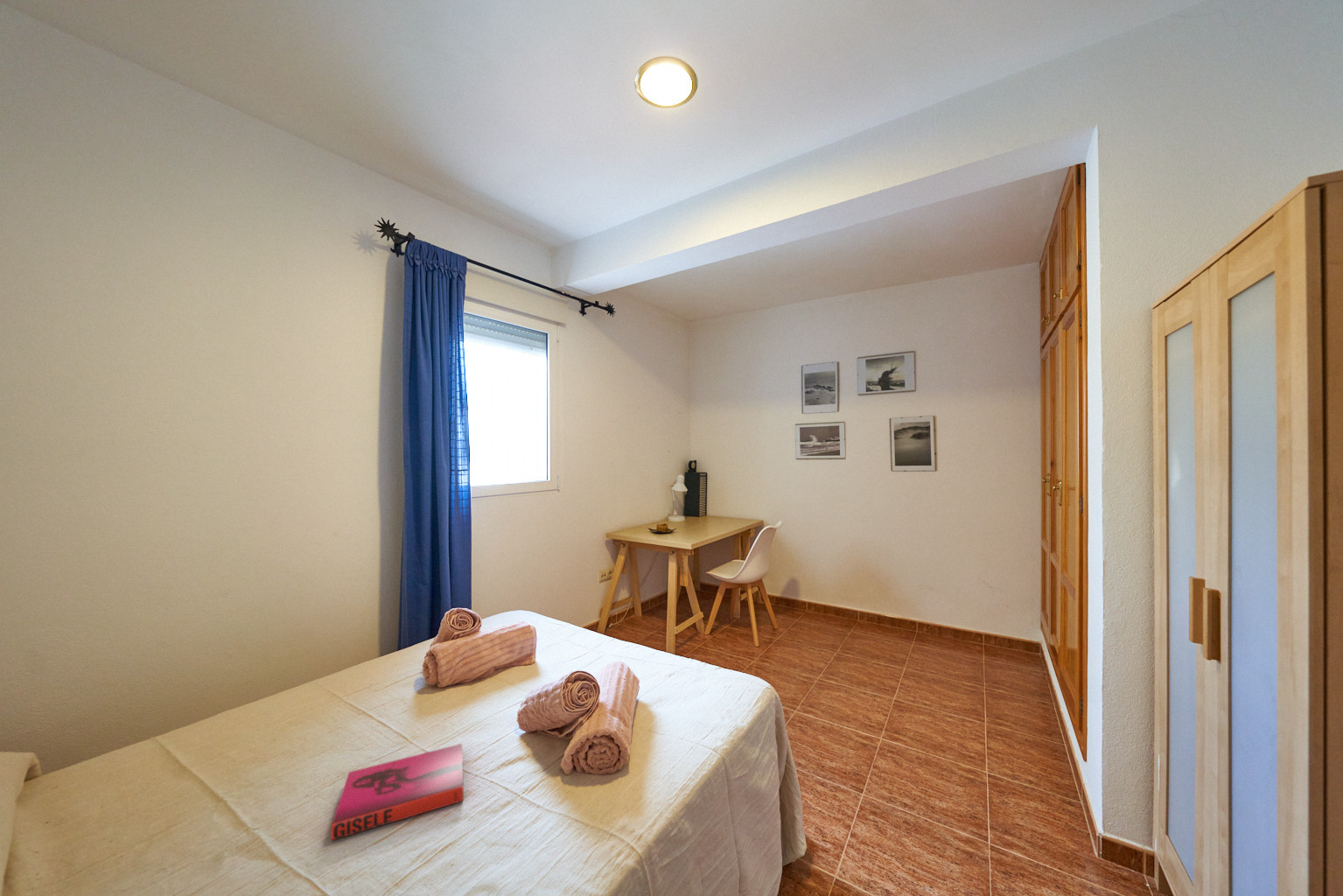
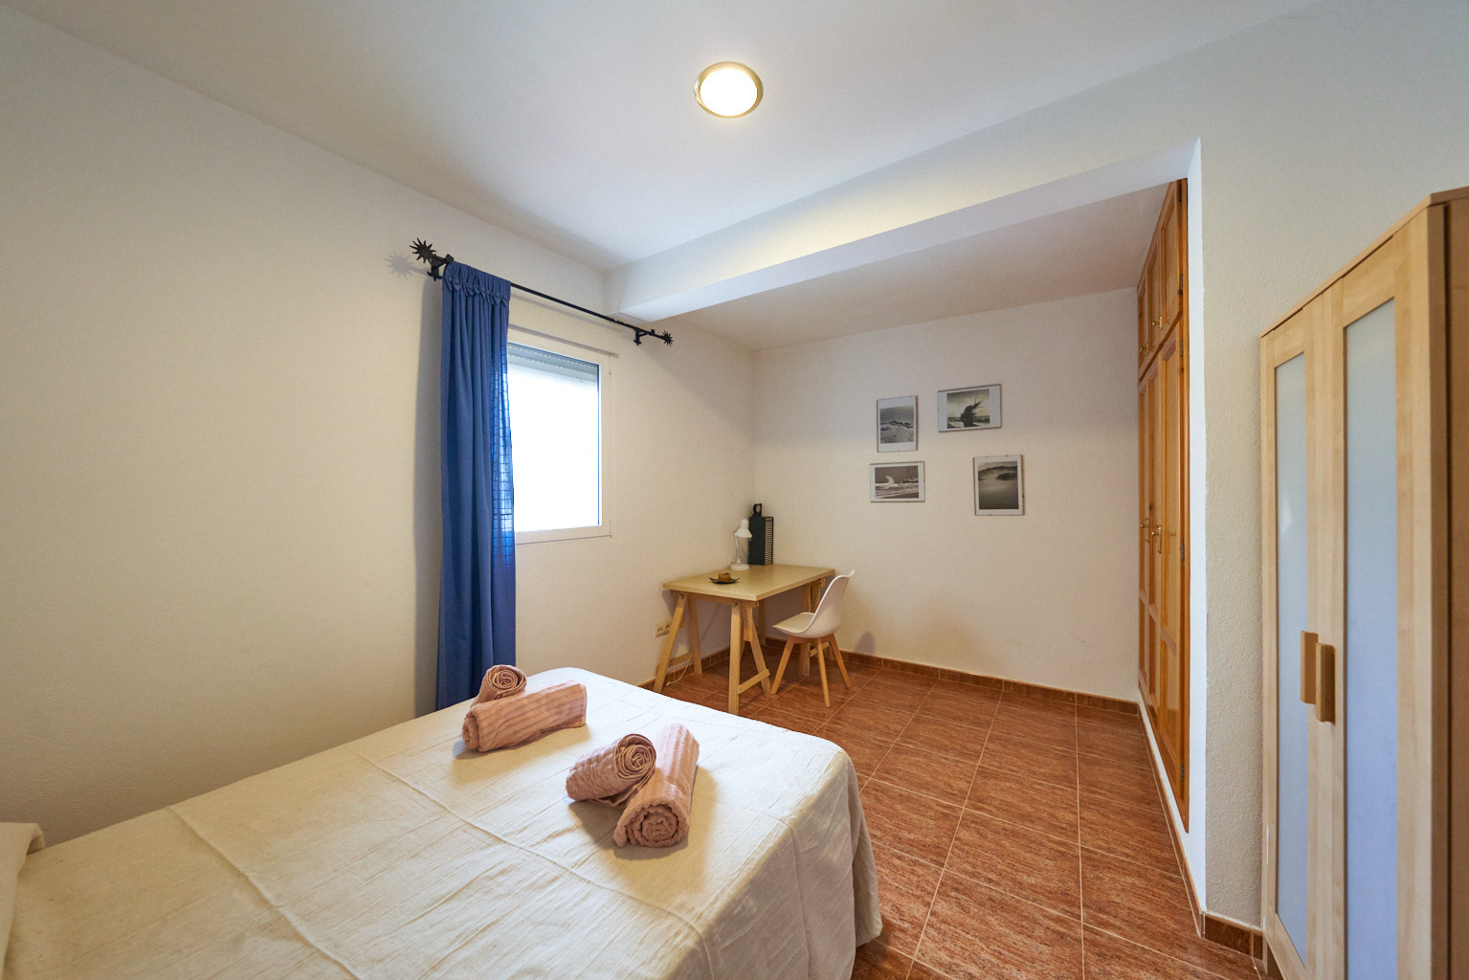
- hardback book [330,743,465,841]
